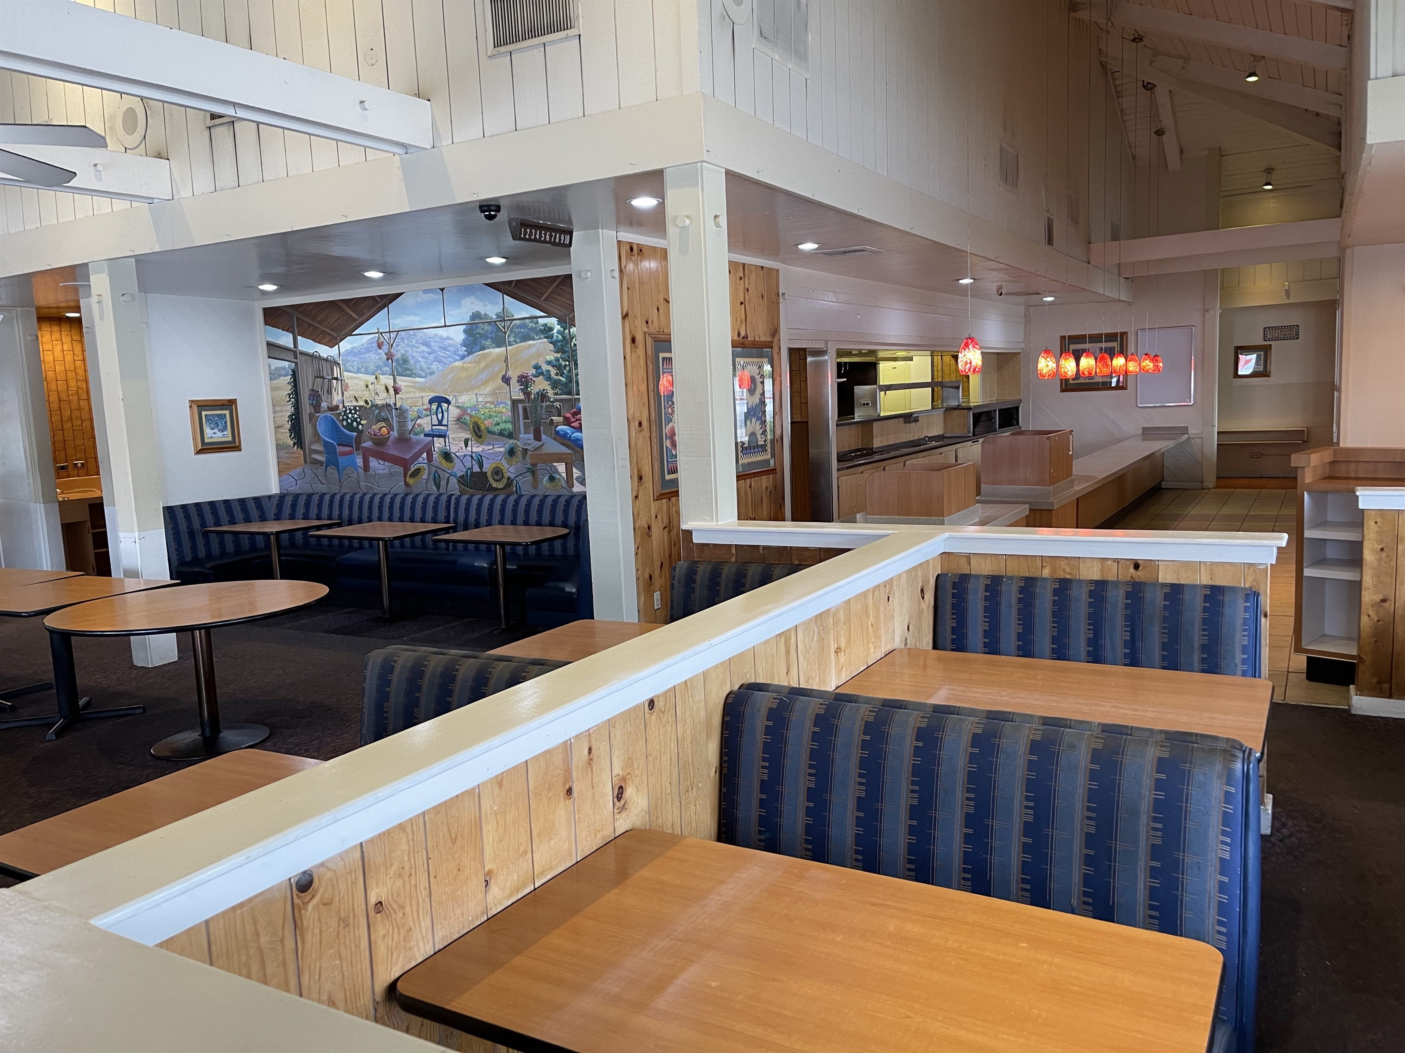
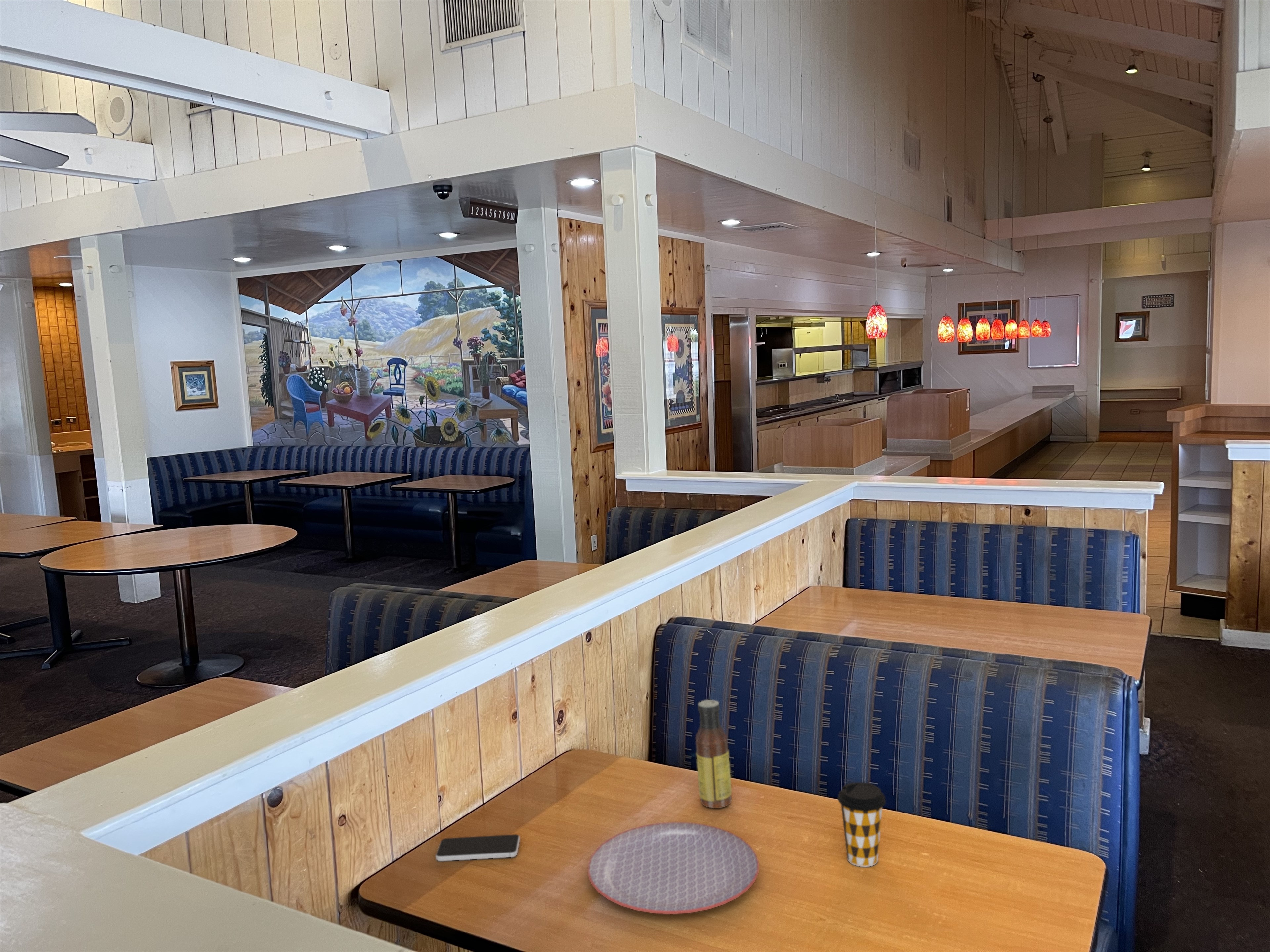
+ sauce bottle [695,699,732,809]
+ coffee cup [837,782,886,867]
+ plate [587,821,759,915]
+ smartphone [436,834,520,861]
